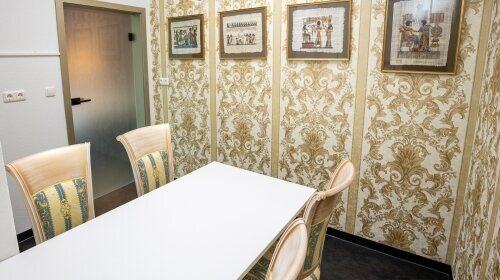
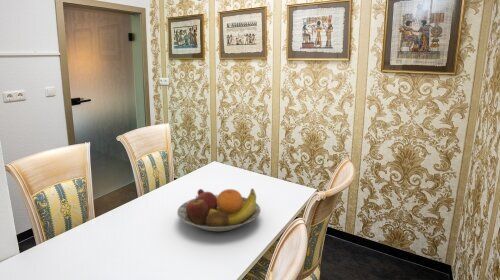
+ fruit bowl [176,188,262,232]
